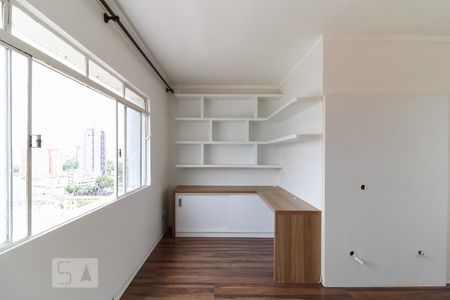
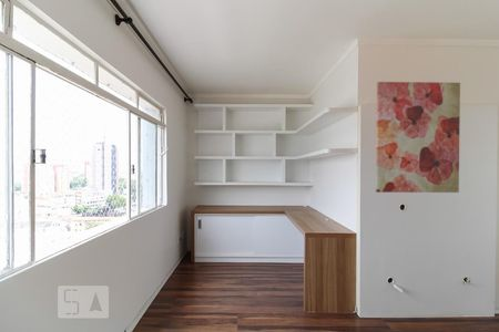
+ wall art [375,81,461,194]
